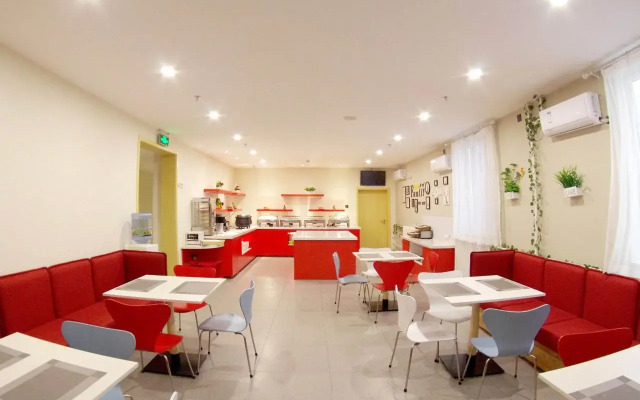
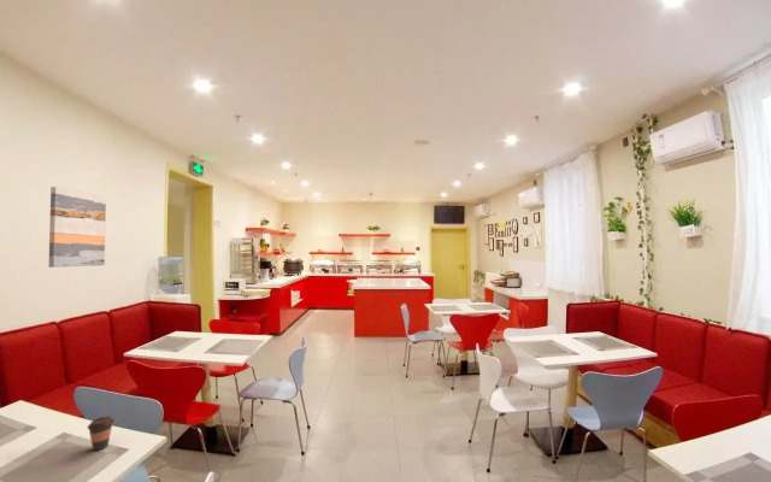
+ coffee cup [87,416,116,452]
+ wall art [48,186,107,269]
